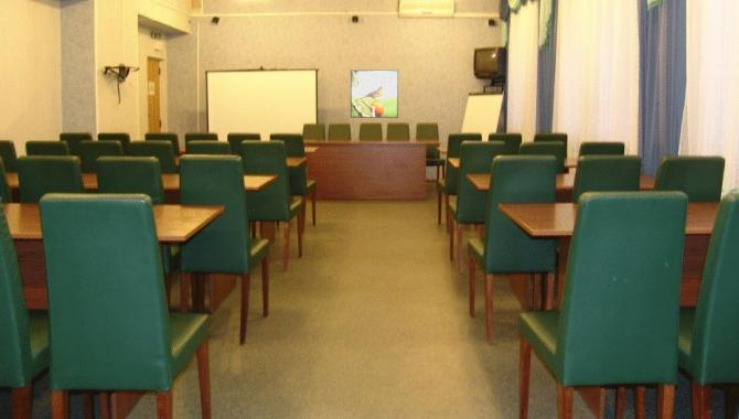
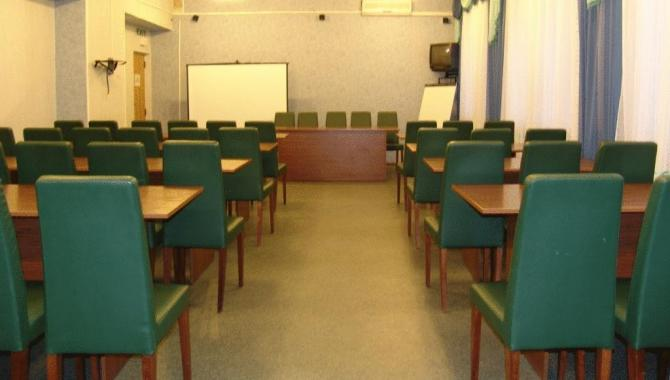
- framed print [350,69,399,119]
